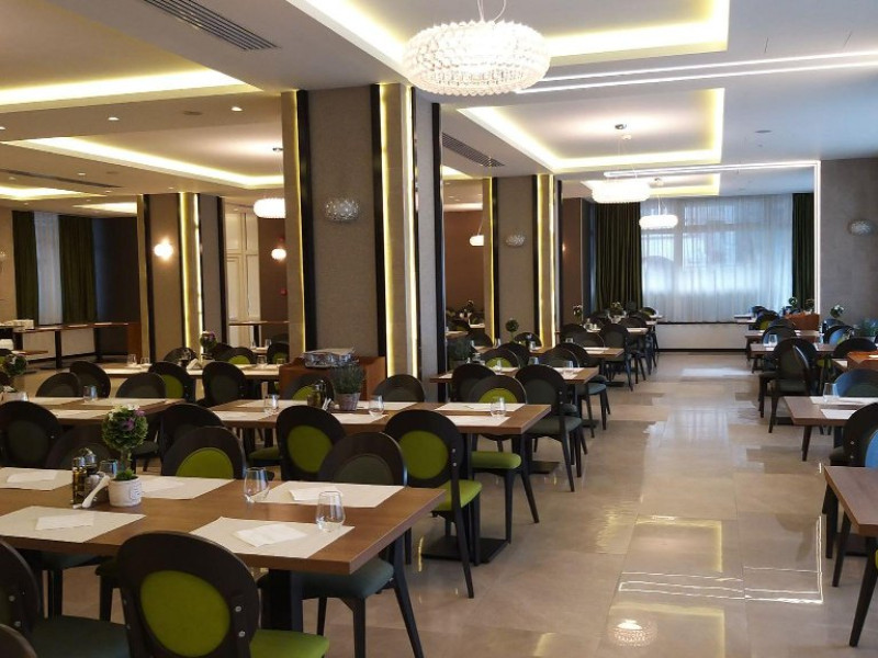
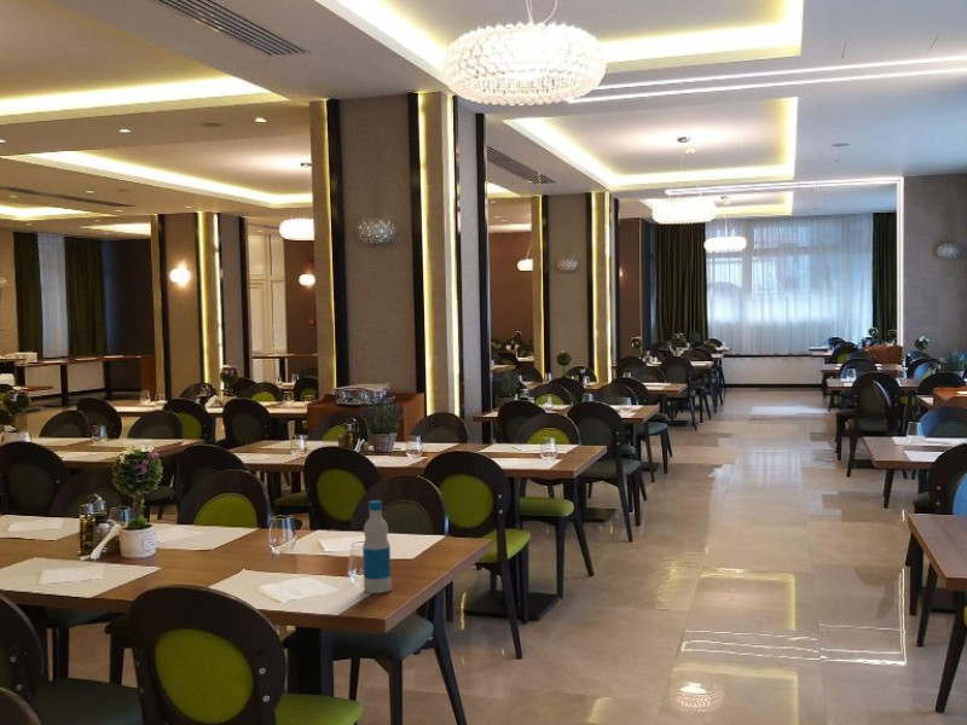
+ bottle [361,499,393,594]
